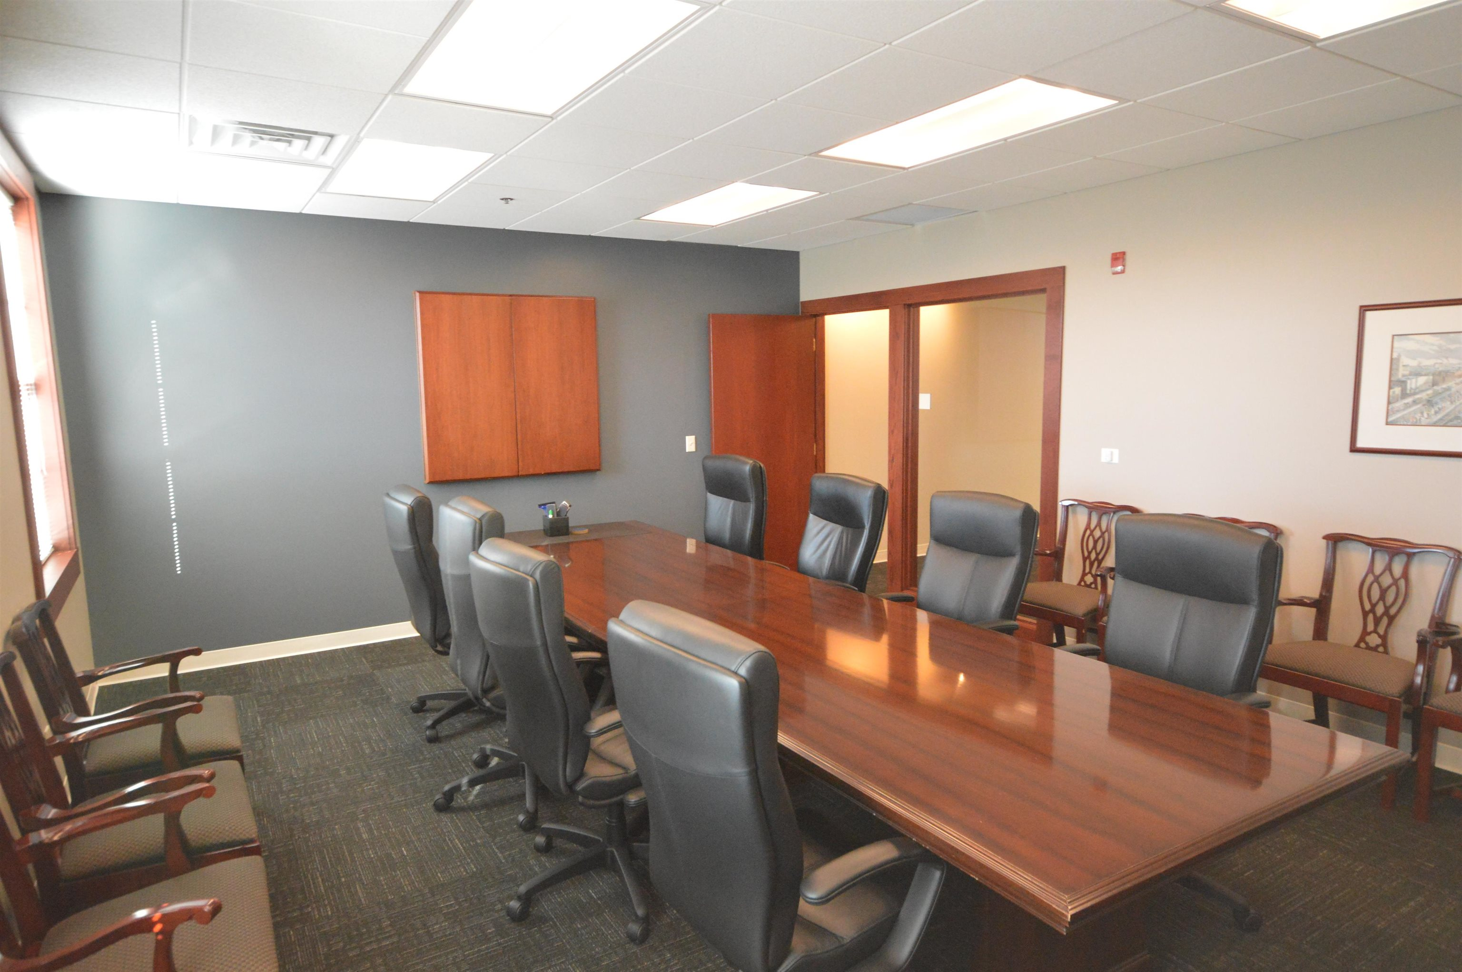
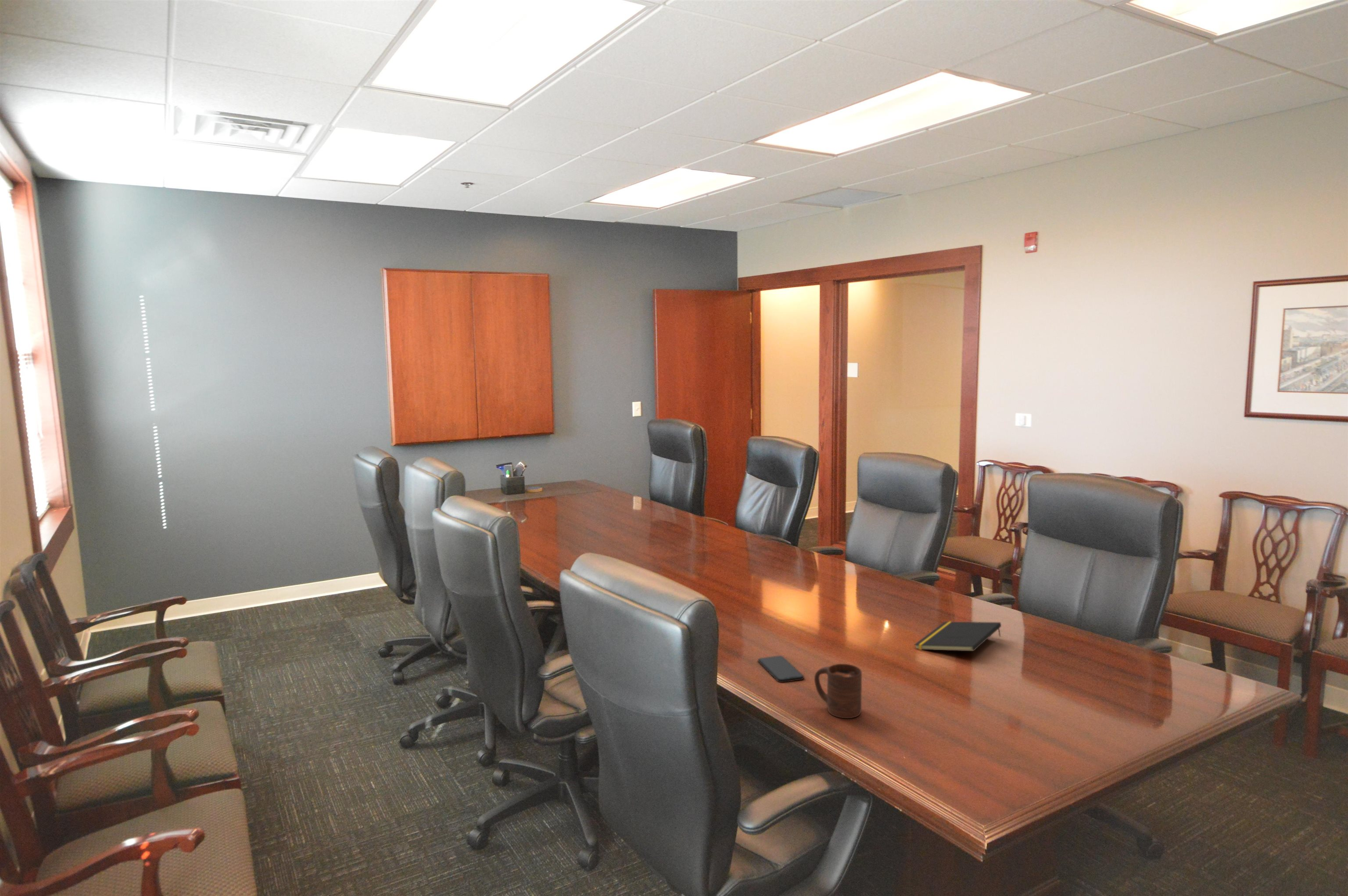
+ smartphone [757,655,805,683]
+ cup [814,663,862,719]
+ notepad [914,621,1002,652]
